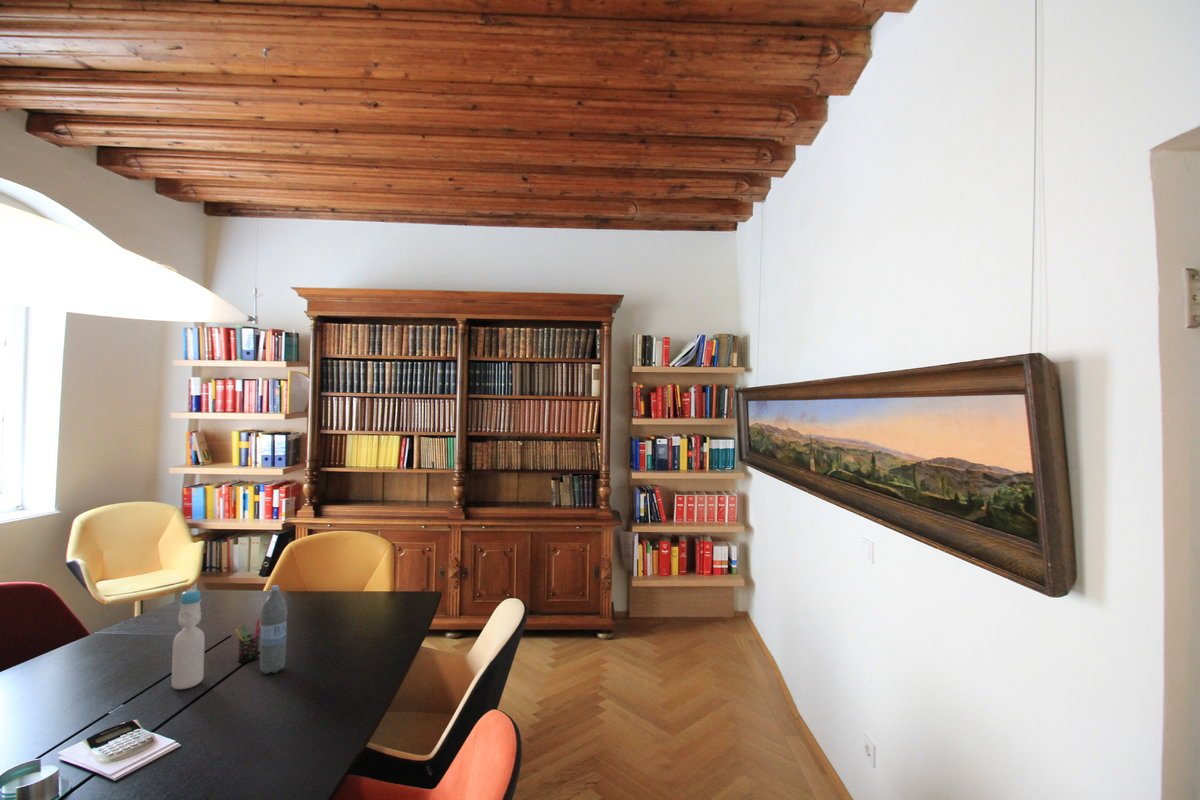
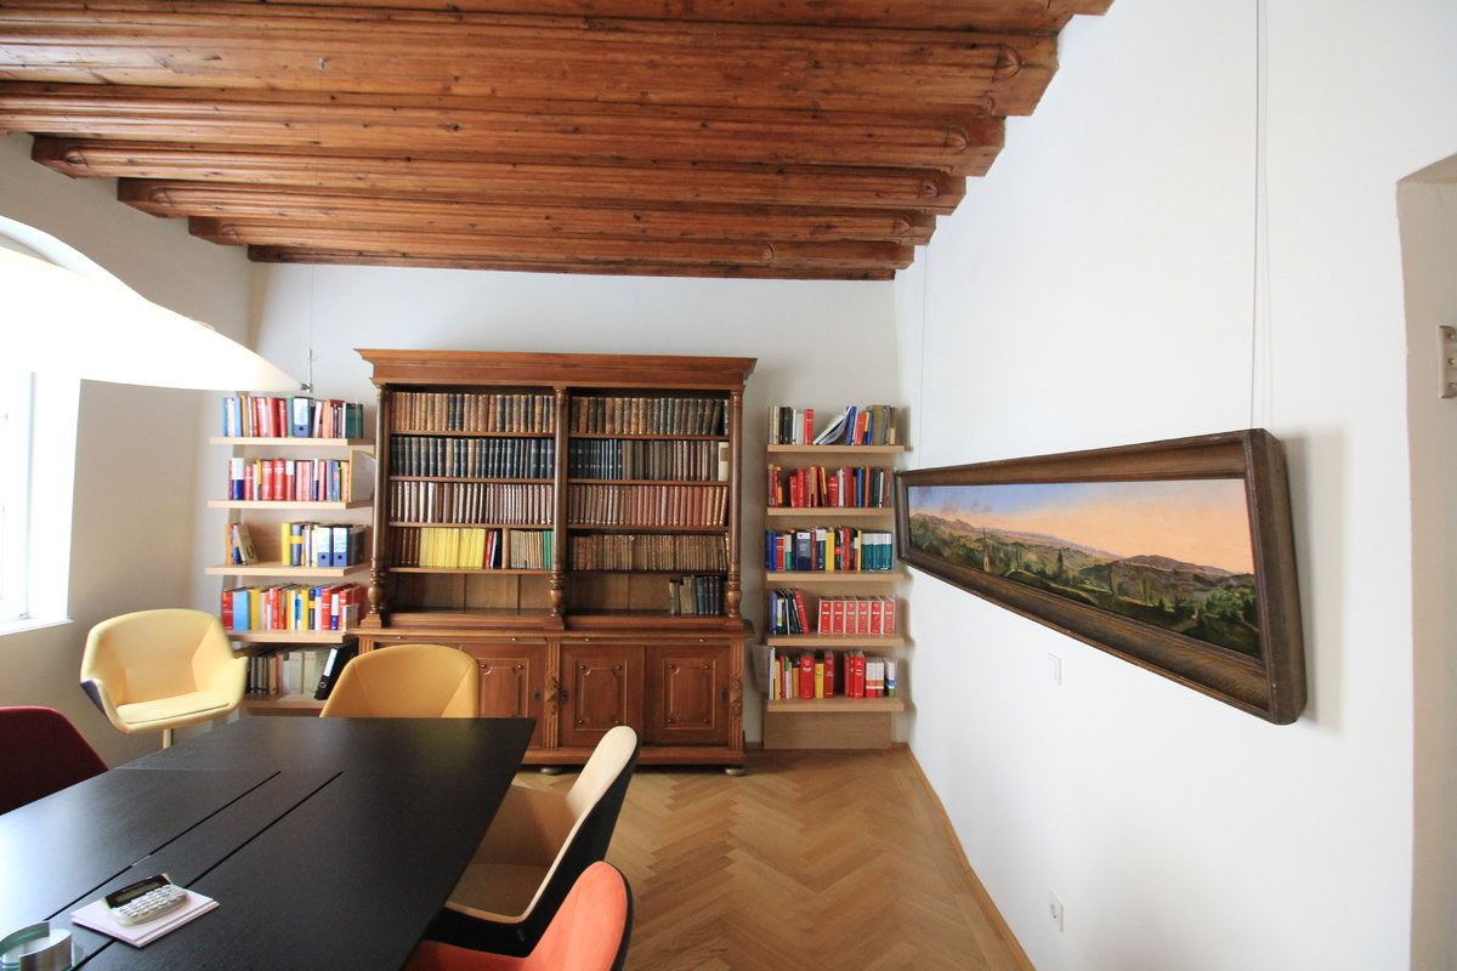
- water bottle [259,584,288,675]
- pen holder [234,618,261,663]
- bottle [171,588,206,690]
